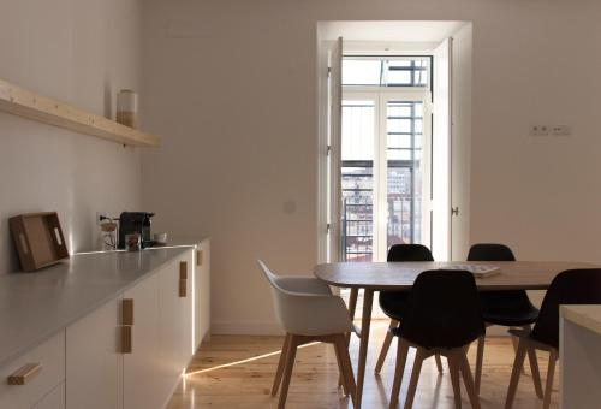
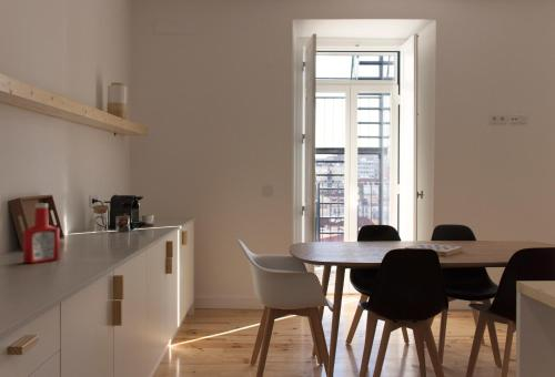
+ soap bottle [22,203,60,264]
